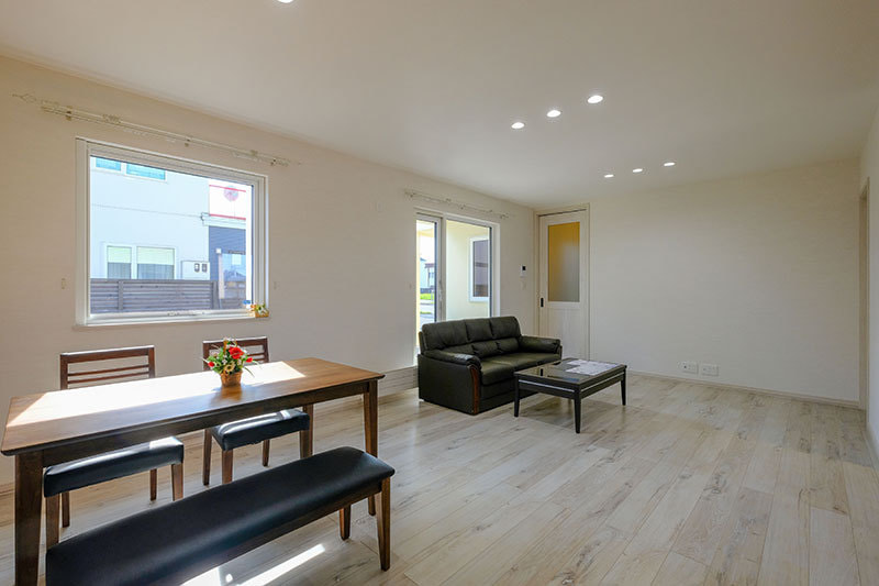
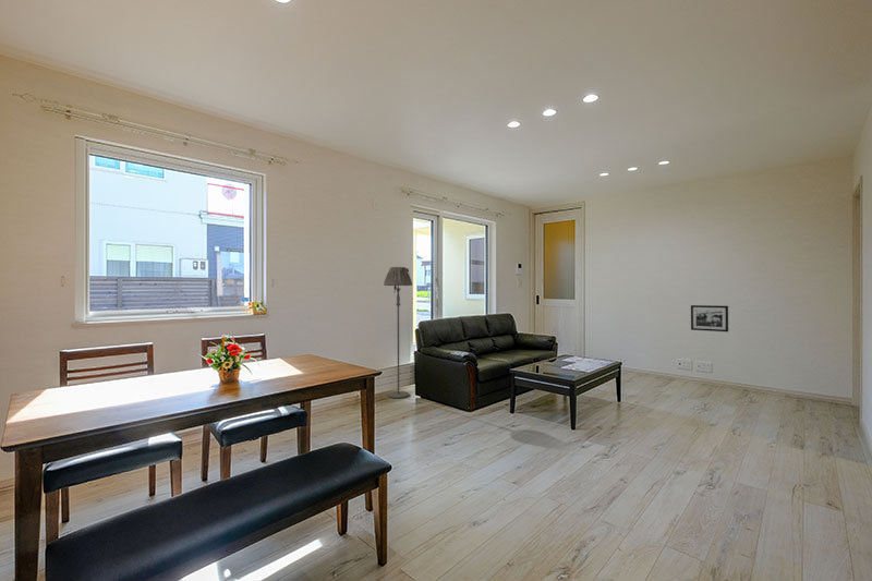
+ floor lamp [383,266,413,399]
+ picture frame [690,304,729,332]
